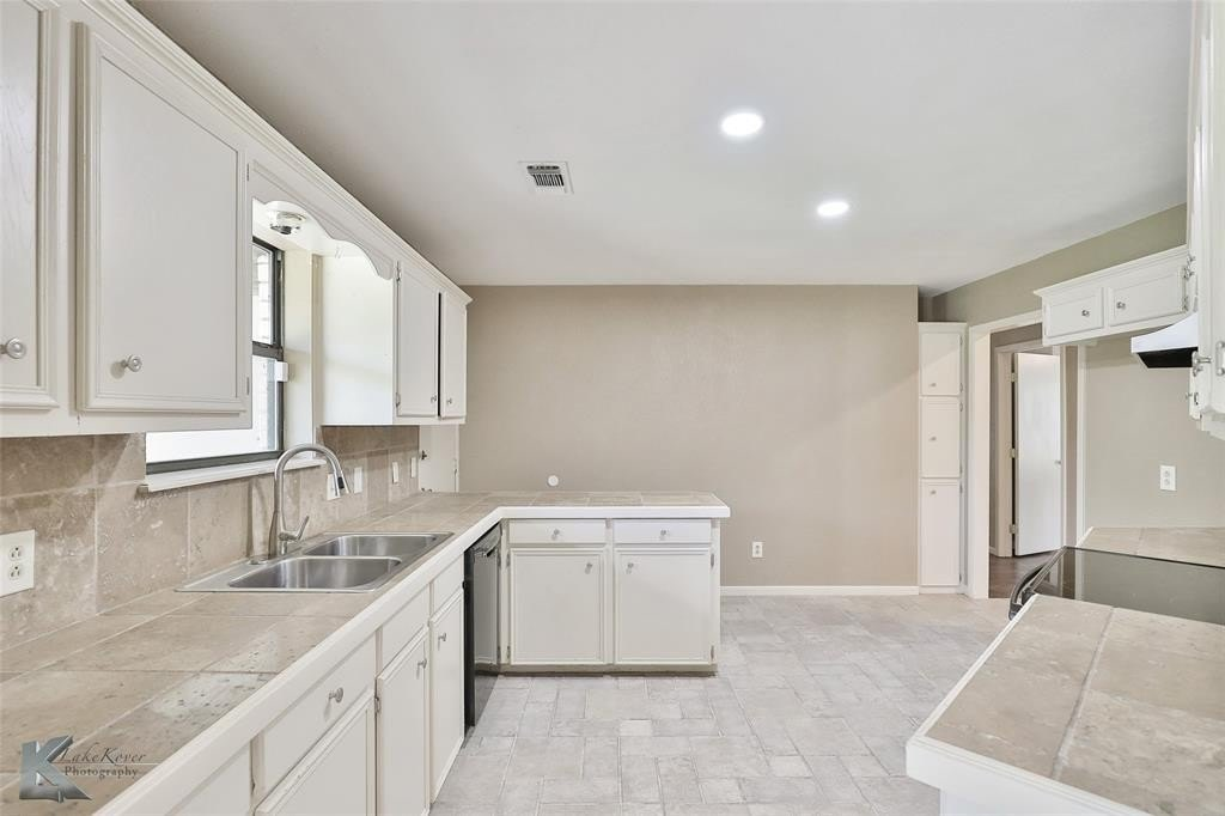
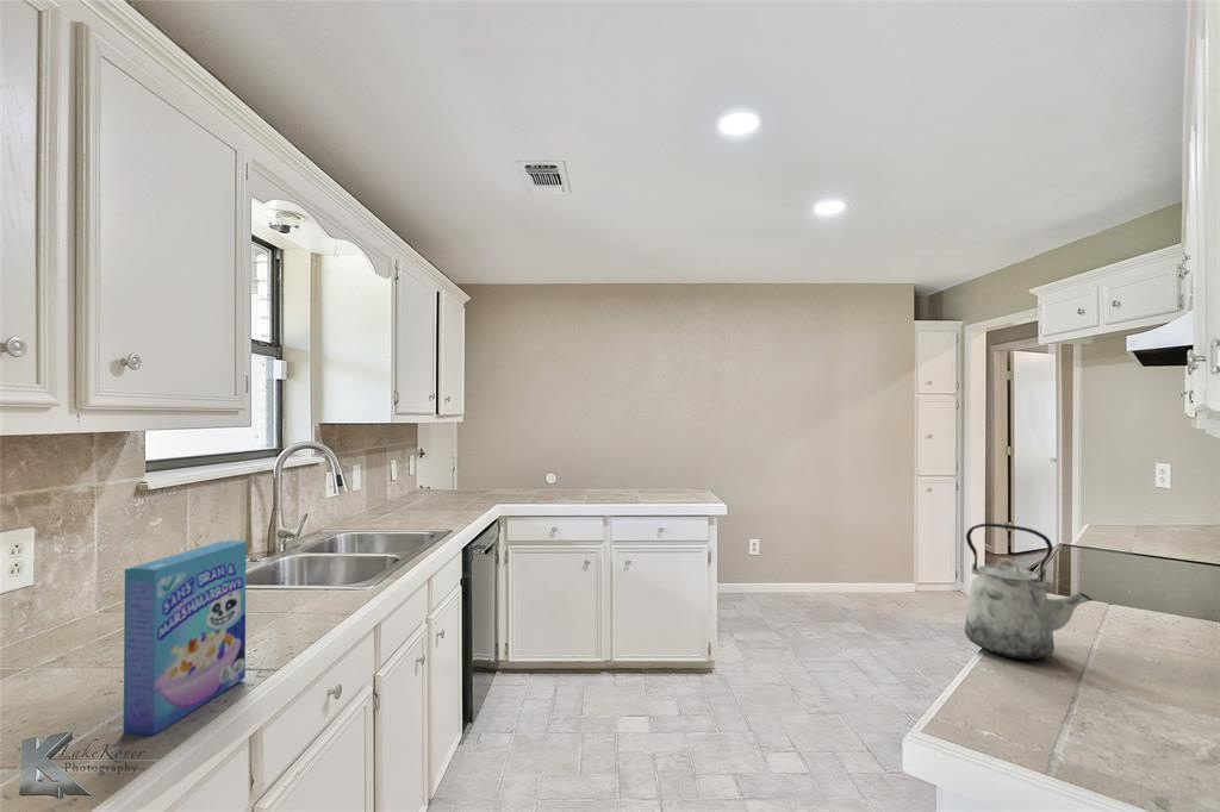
+ kettle [964,521,1094,661]
+ cereal box [123,539,247,737]
